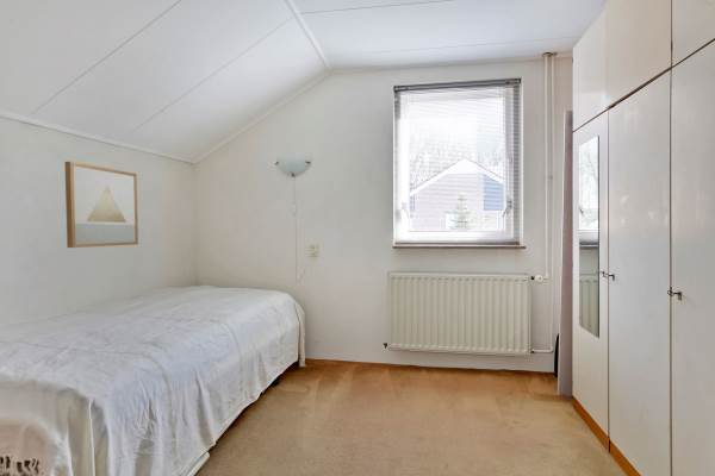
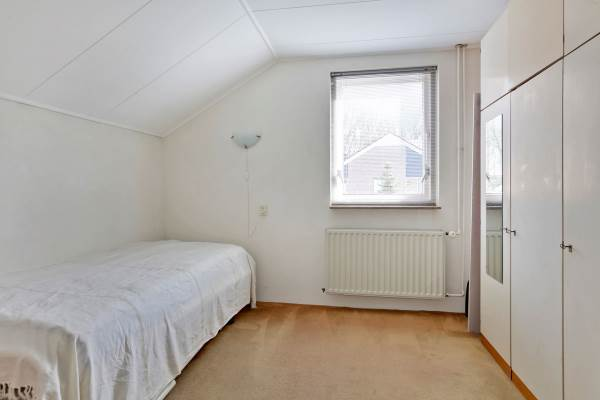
- wall art [63,161,139,249]
